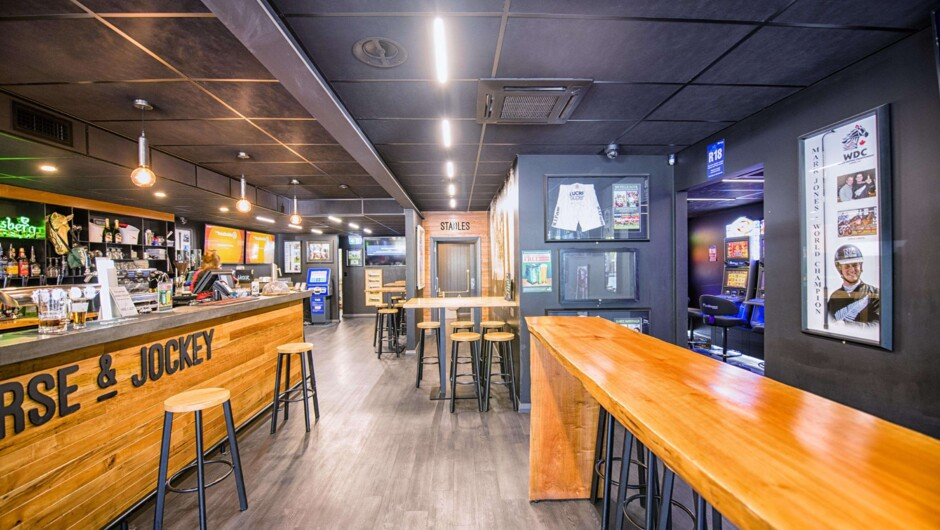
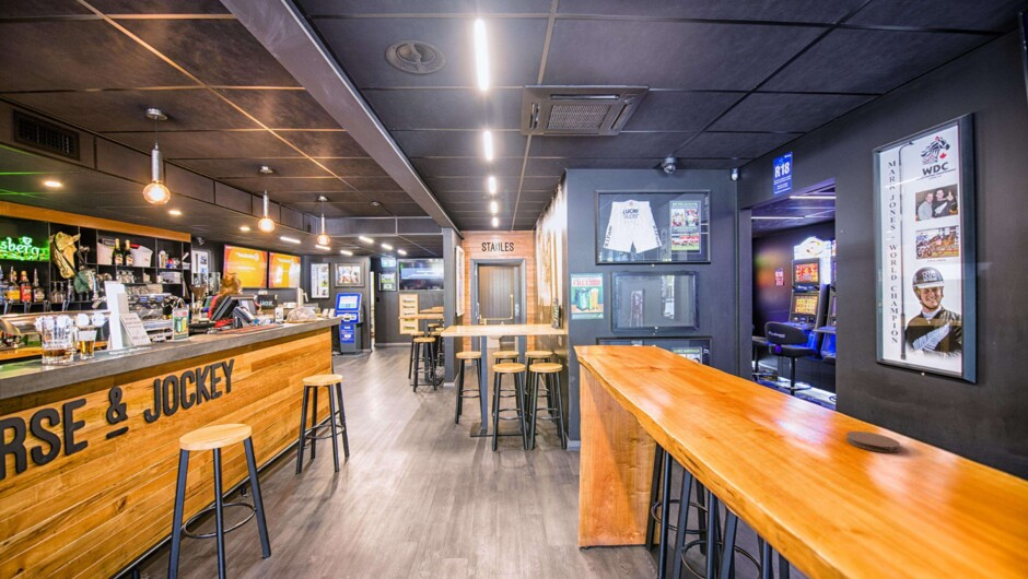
+ coaster [845,430,901,453]
